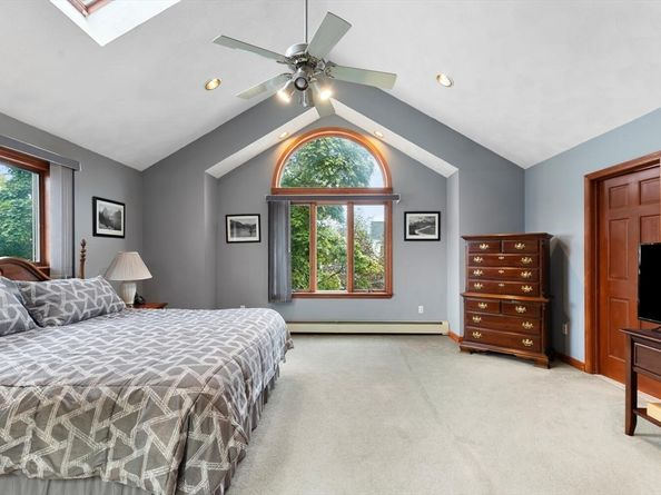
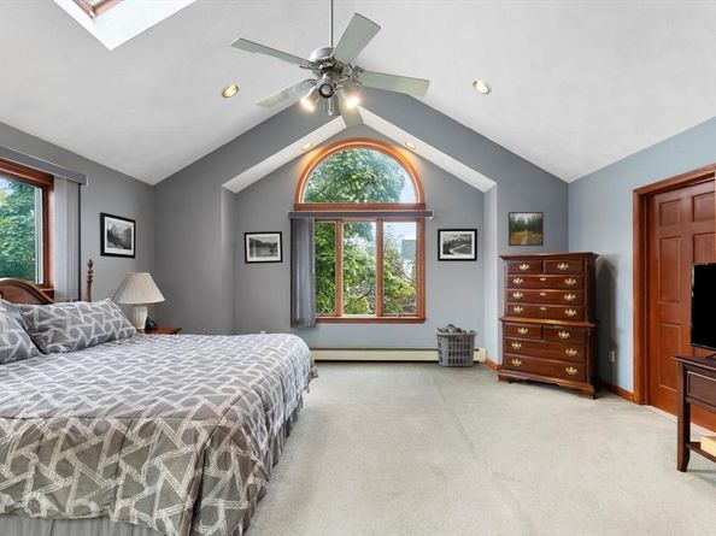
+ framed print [507,211,545,247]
+ clothes hamper [433,323,479,367]
